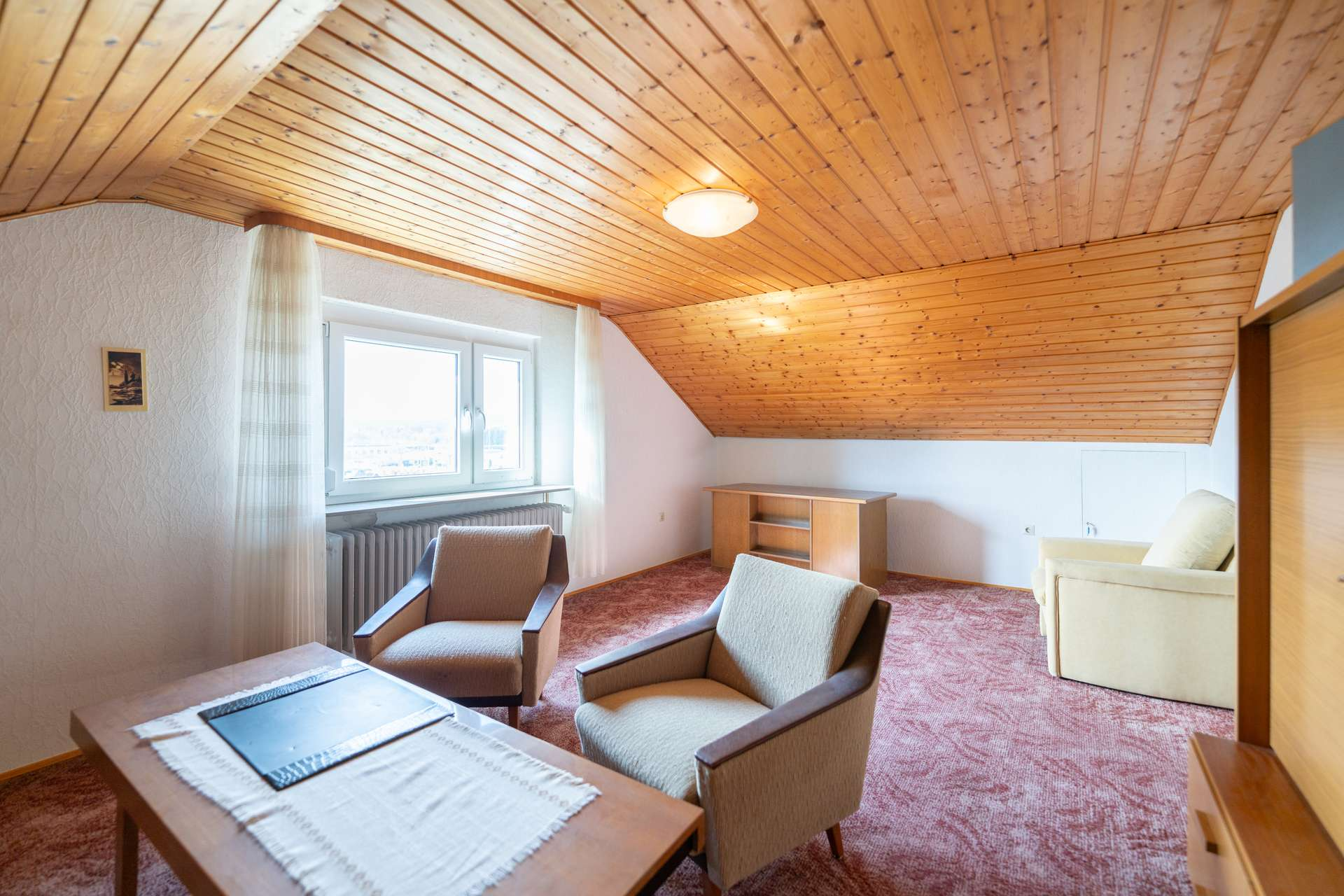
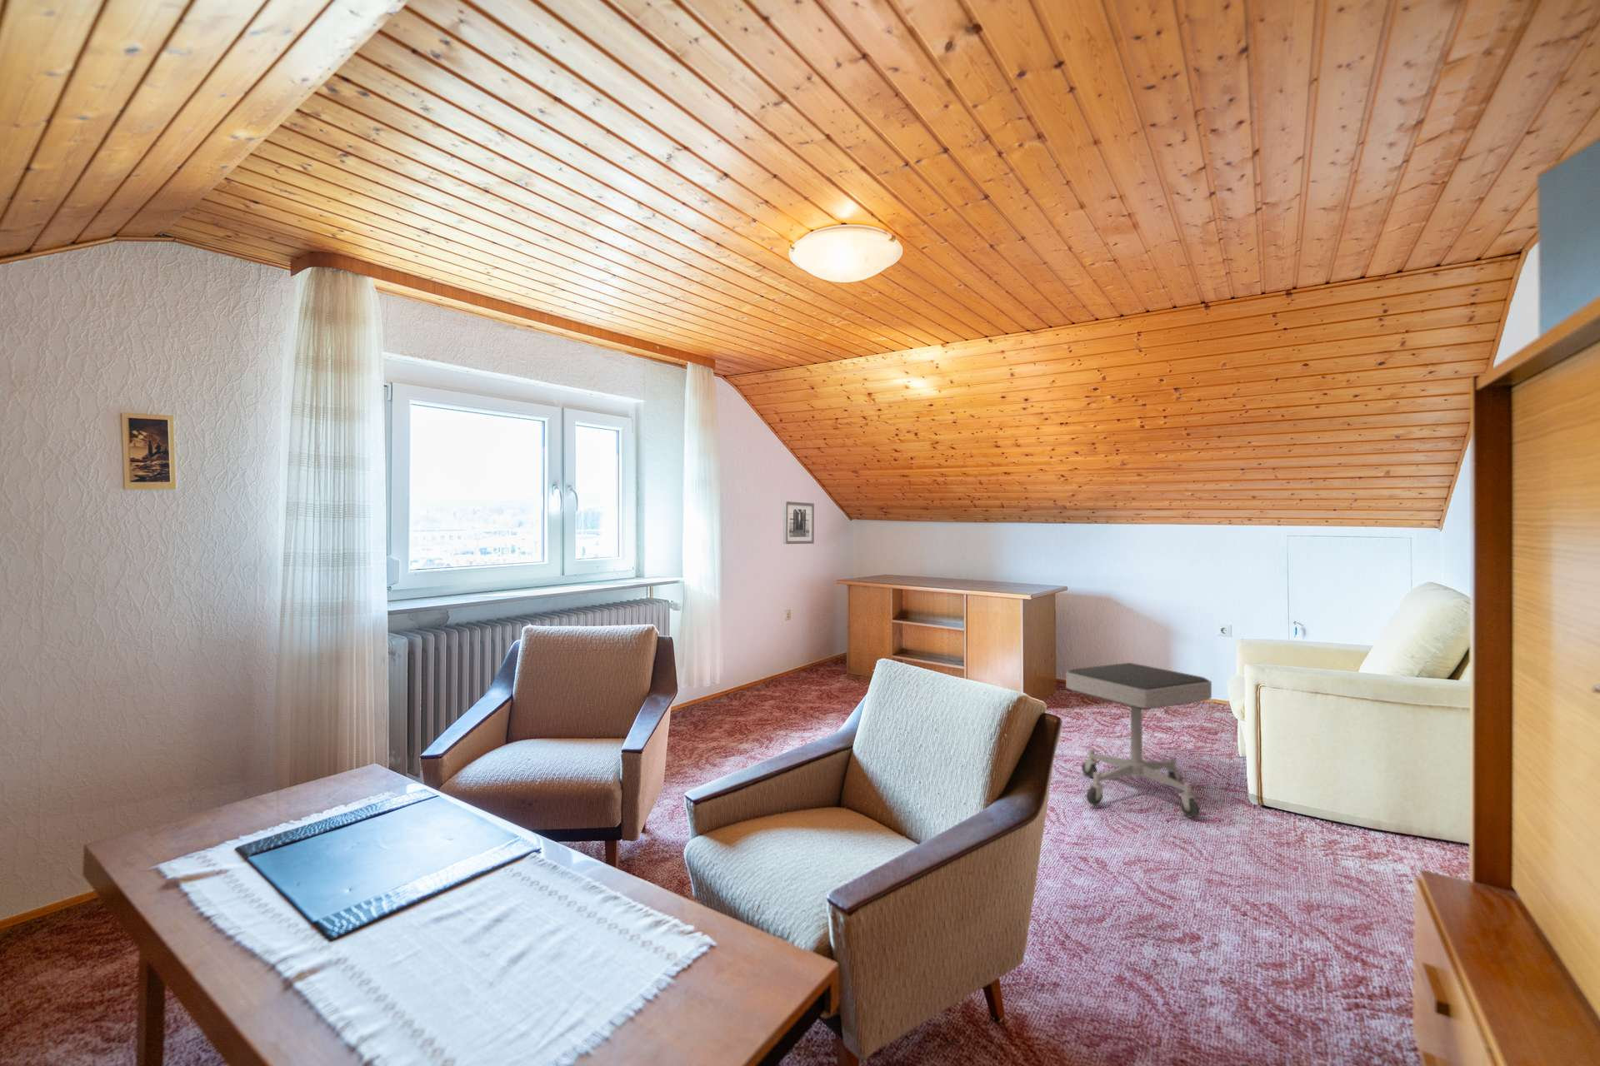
+ stool [1065,661,1213,819]
+ wall art [782,501,815,545]
